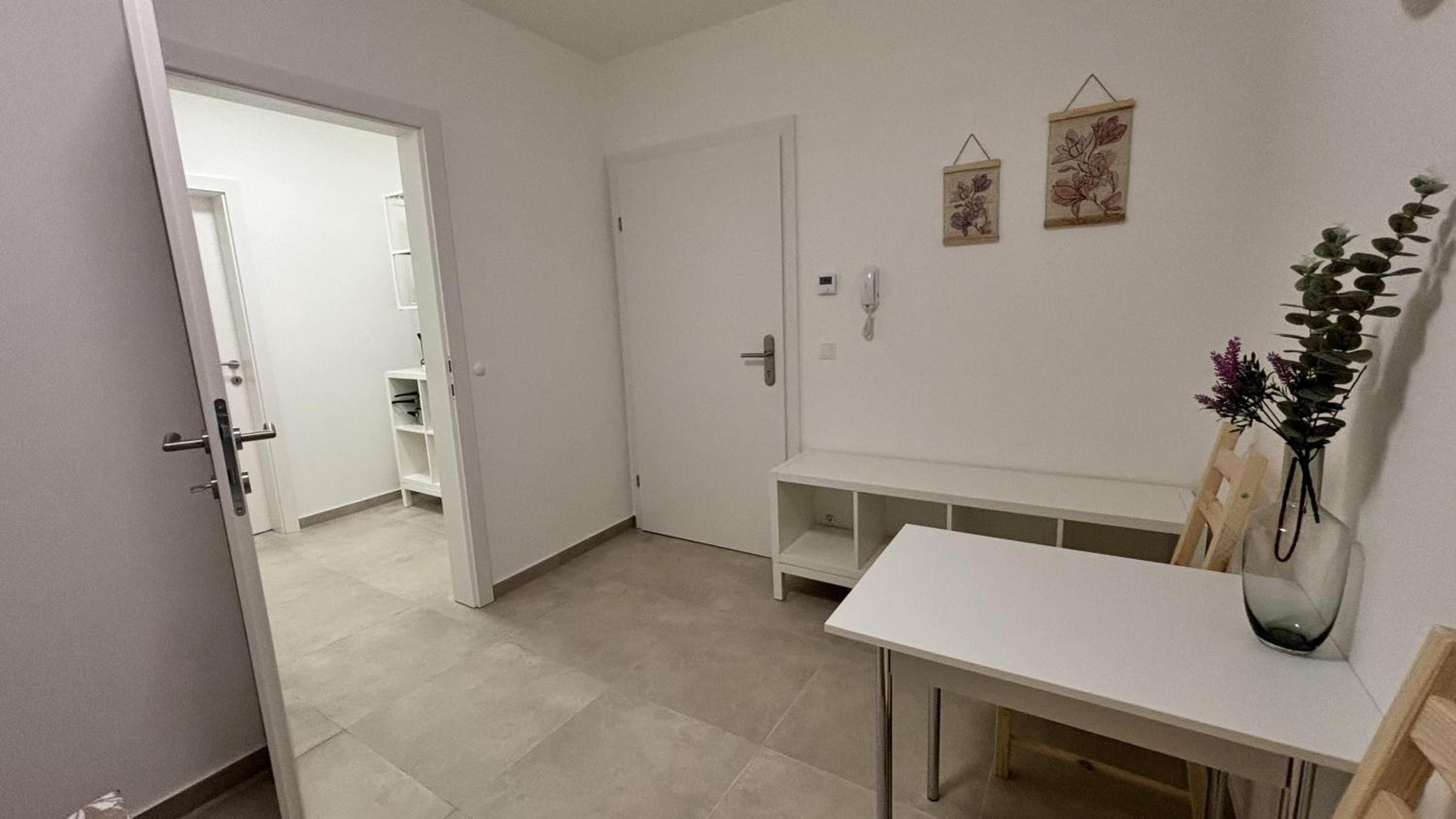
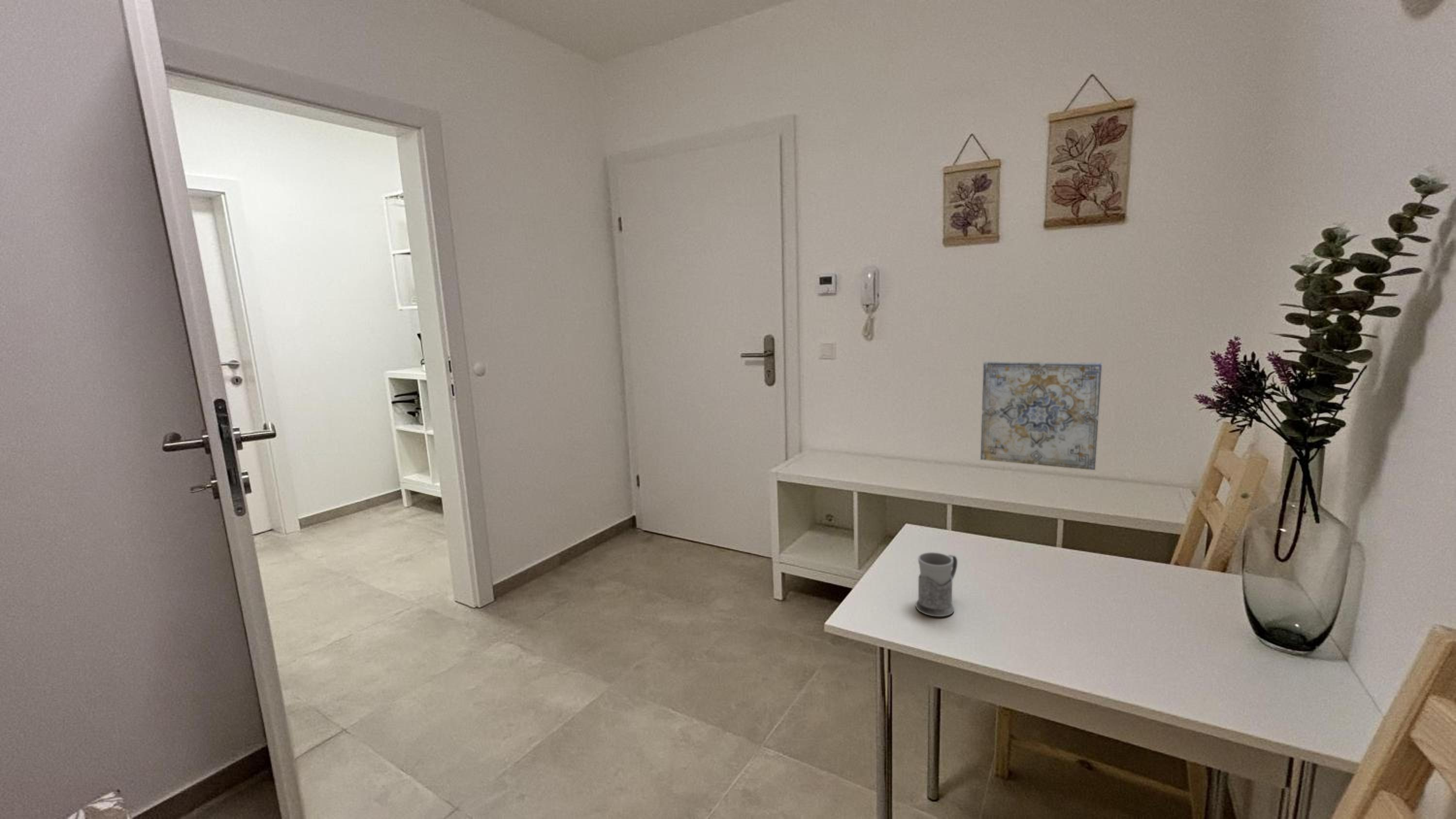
+ mug [915,552,958,617]
+ wall art [980,361,1102,471]
